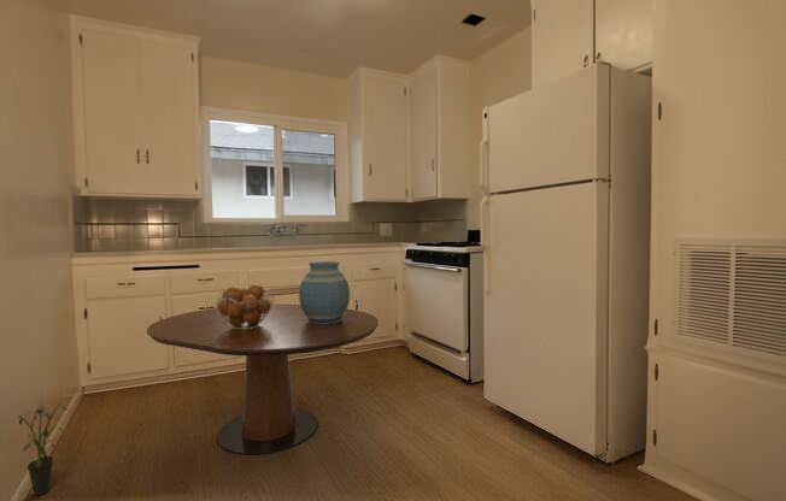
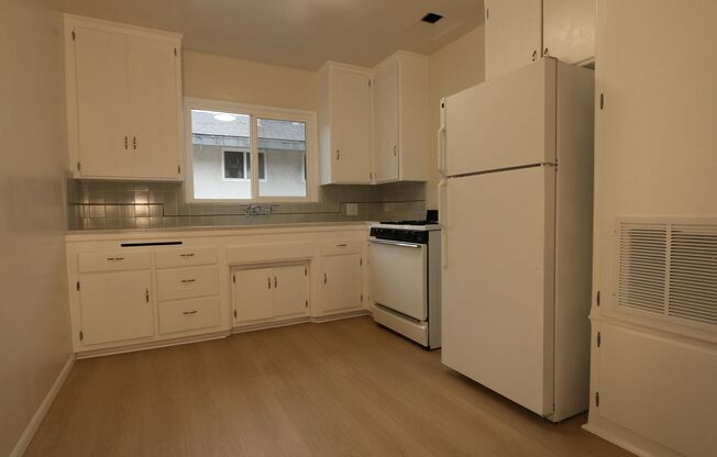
- dining table [146,303,380,455]
- vase [298,260,351,324]
- potted plant [17,402,69,496]
- fruit basket [213,283,276,329]
